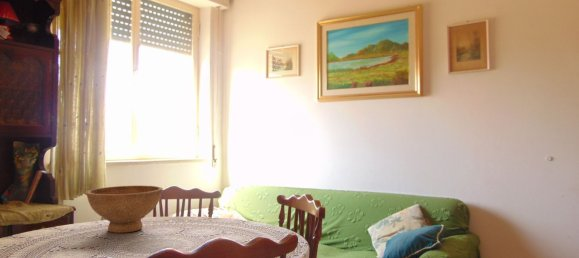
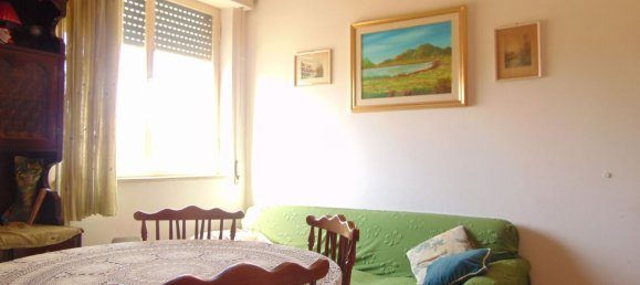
- bowl [85,185,164,234]
